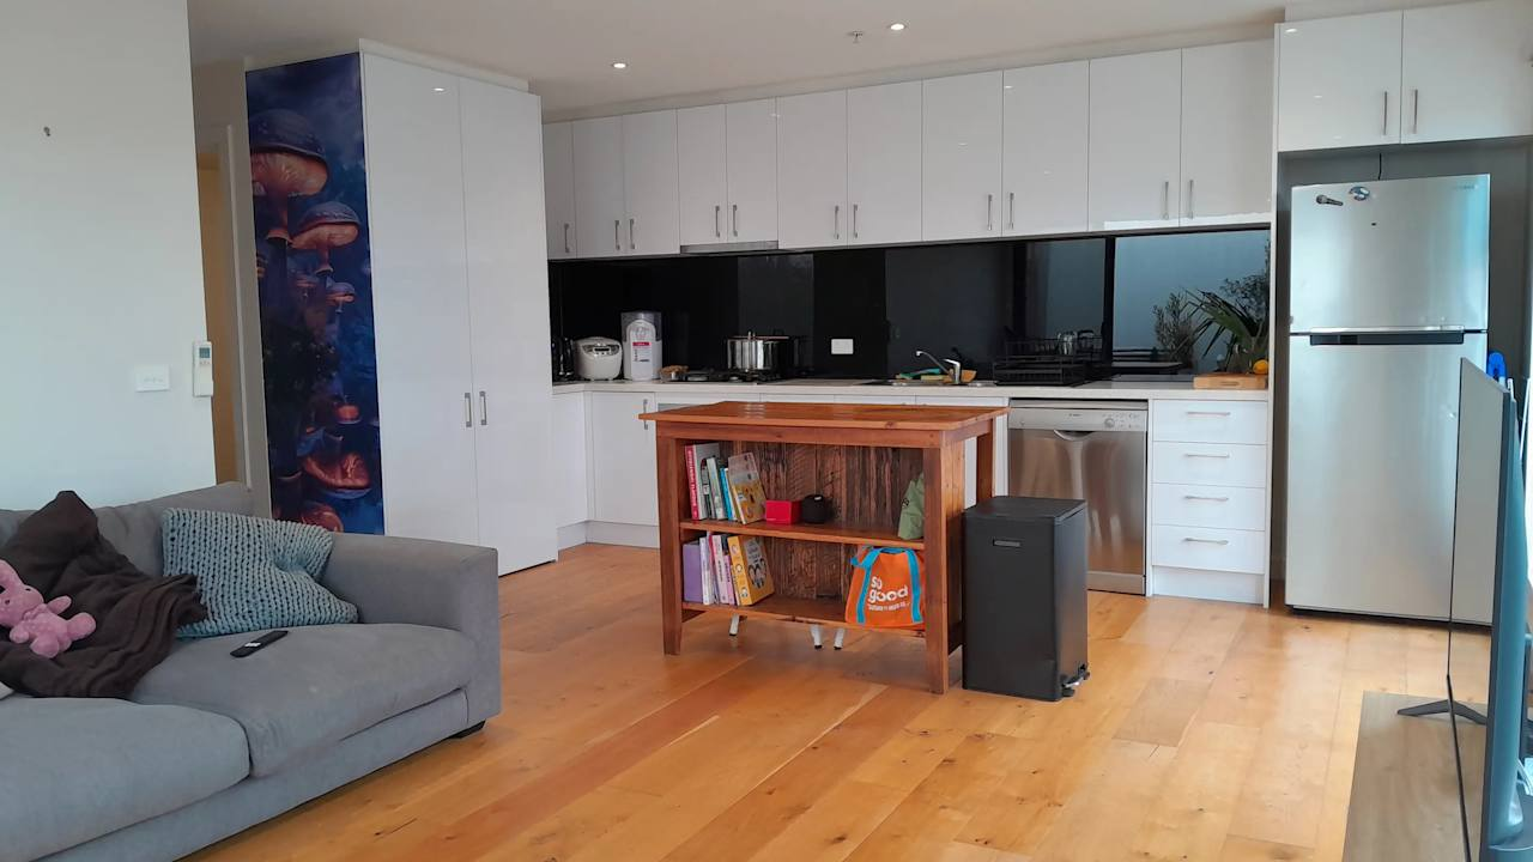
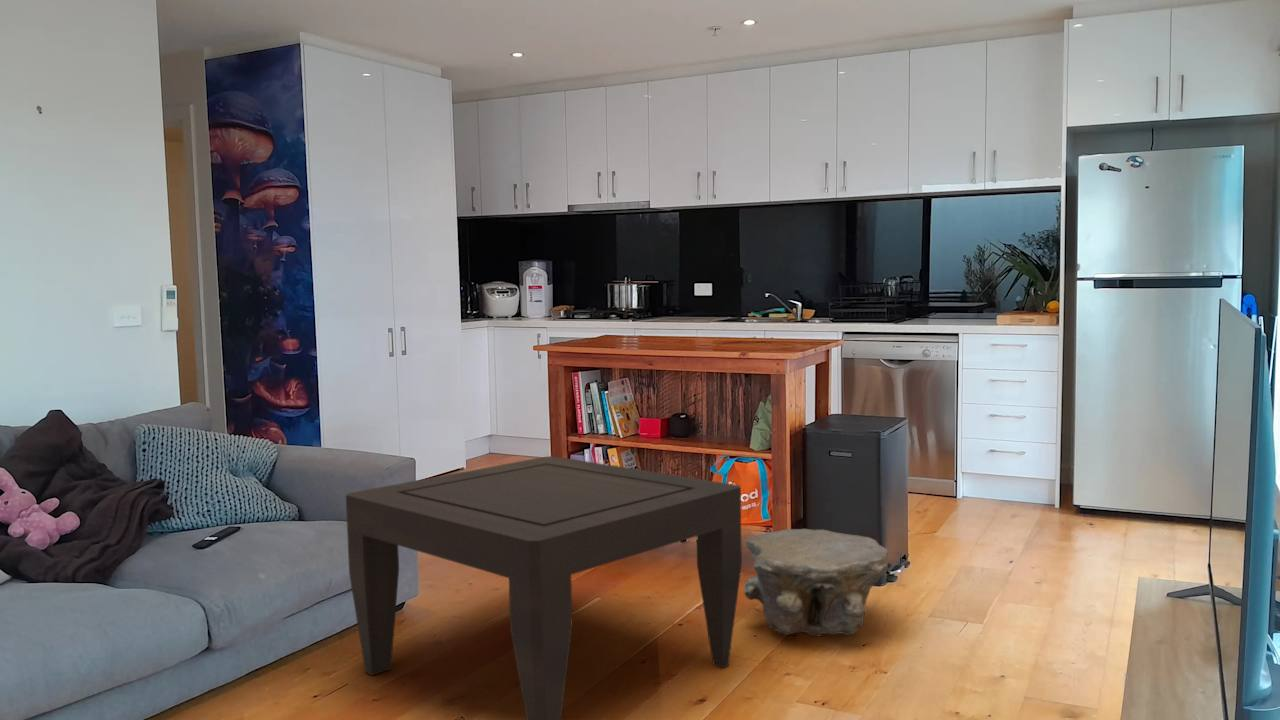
+ coffee table [345,455,743,720]
+ stool [743,528,889,638]
